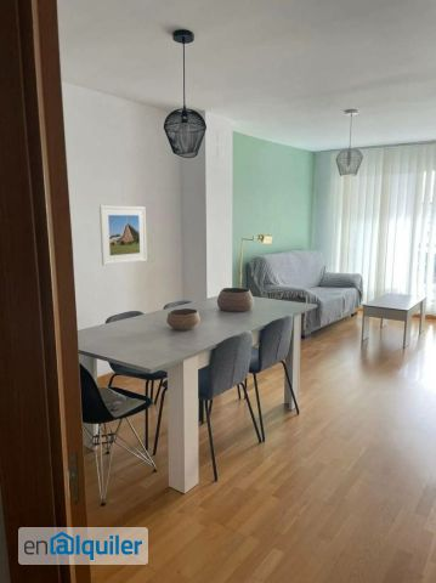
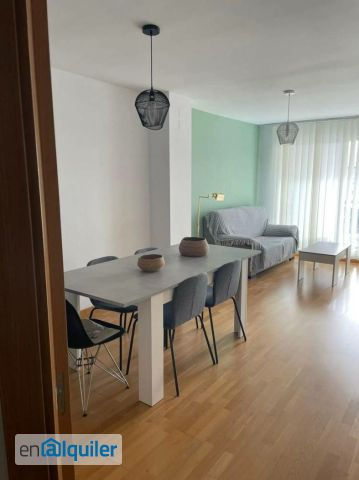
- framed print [98,204,148,266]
